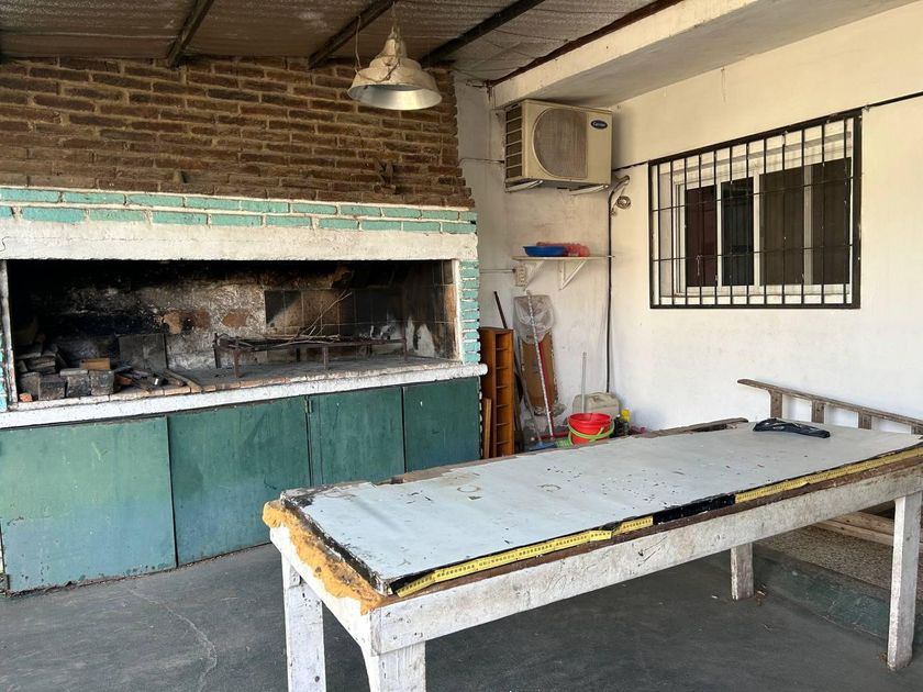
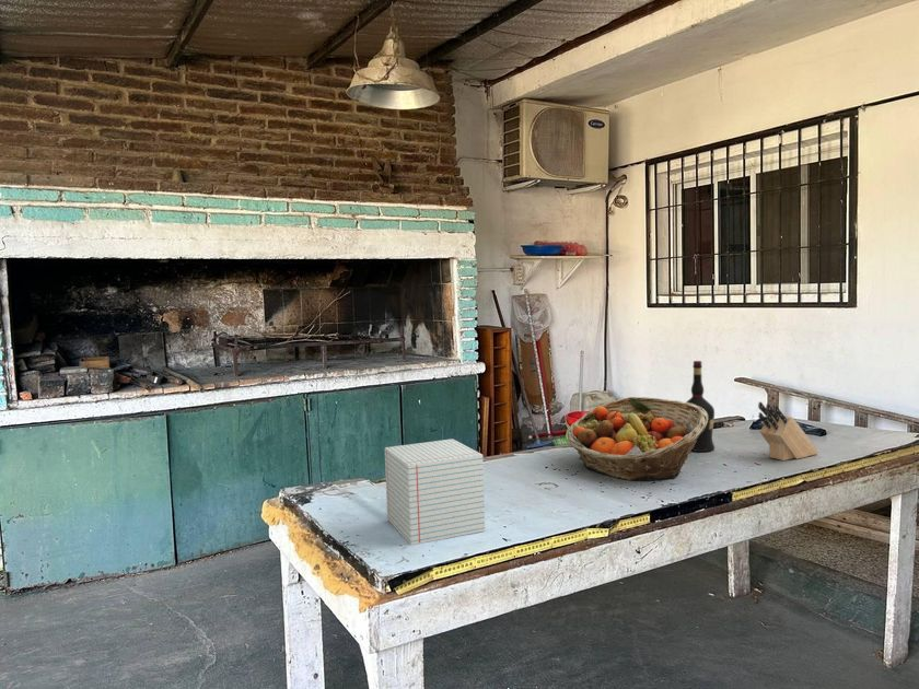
+ liquor [685,360,716,453]
+ notepad [384,437,486,546]
+ knife block [757,400,819,462]
+ fruit basket [567,396,708,482]
